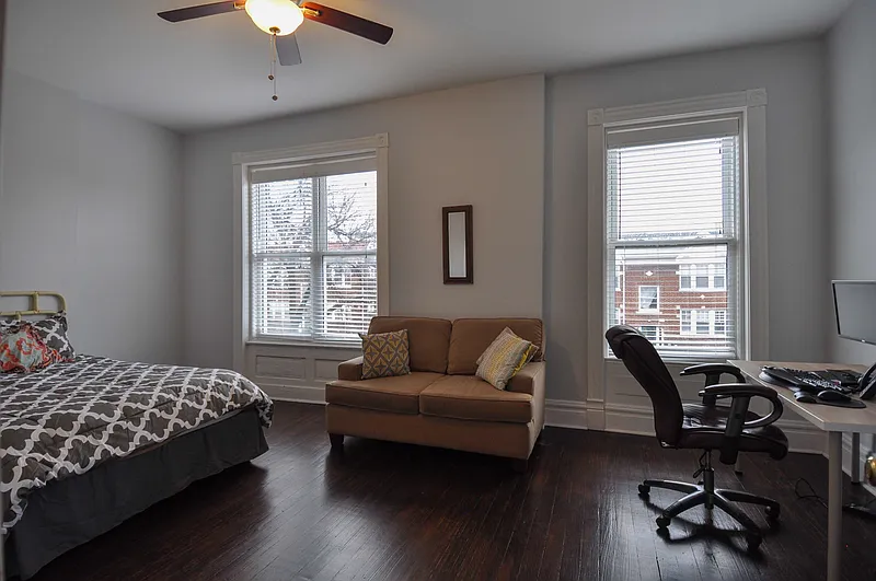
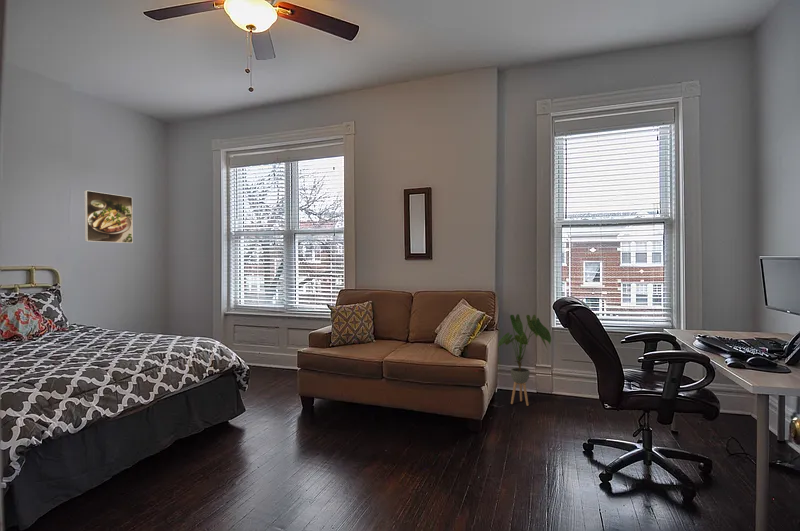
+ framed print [83,189,134,244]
+ house plant [497,313,552,407]
